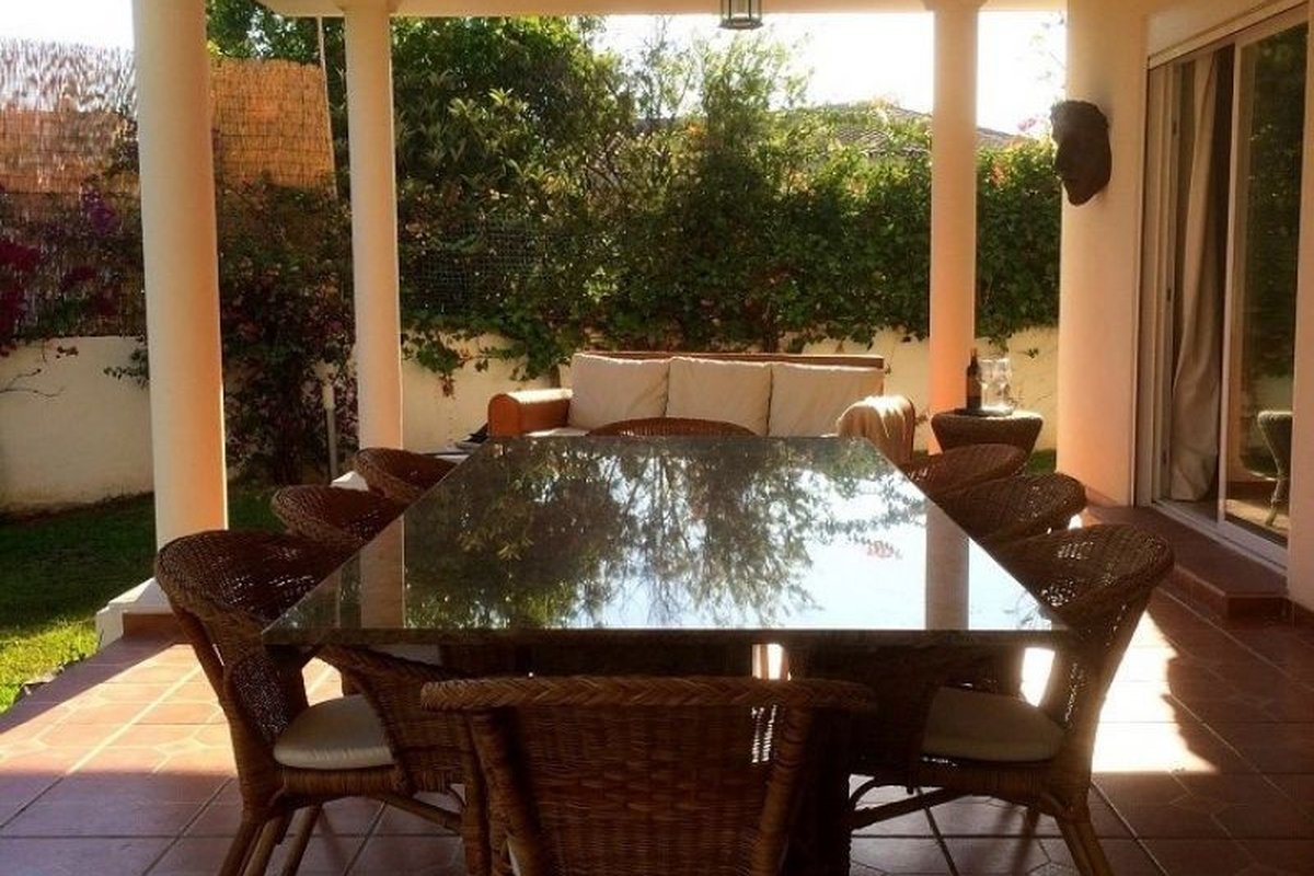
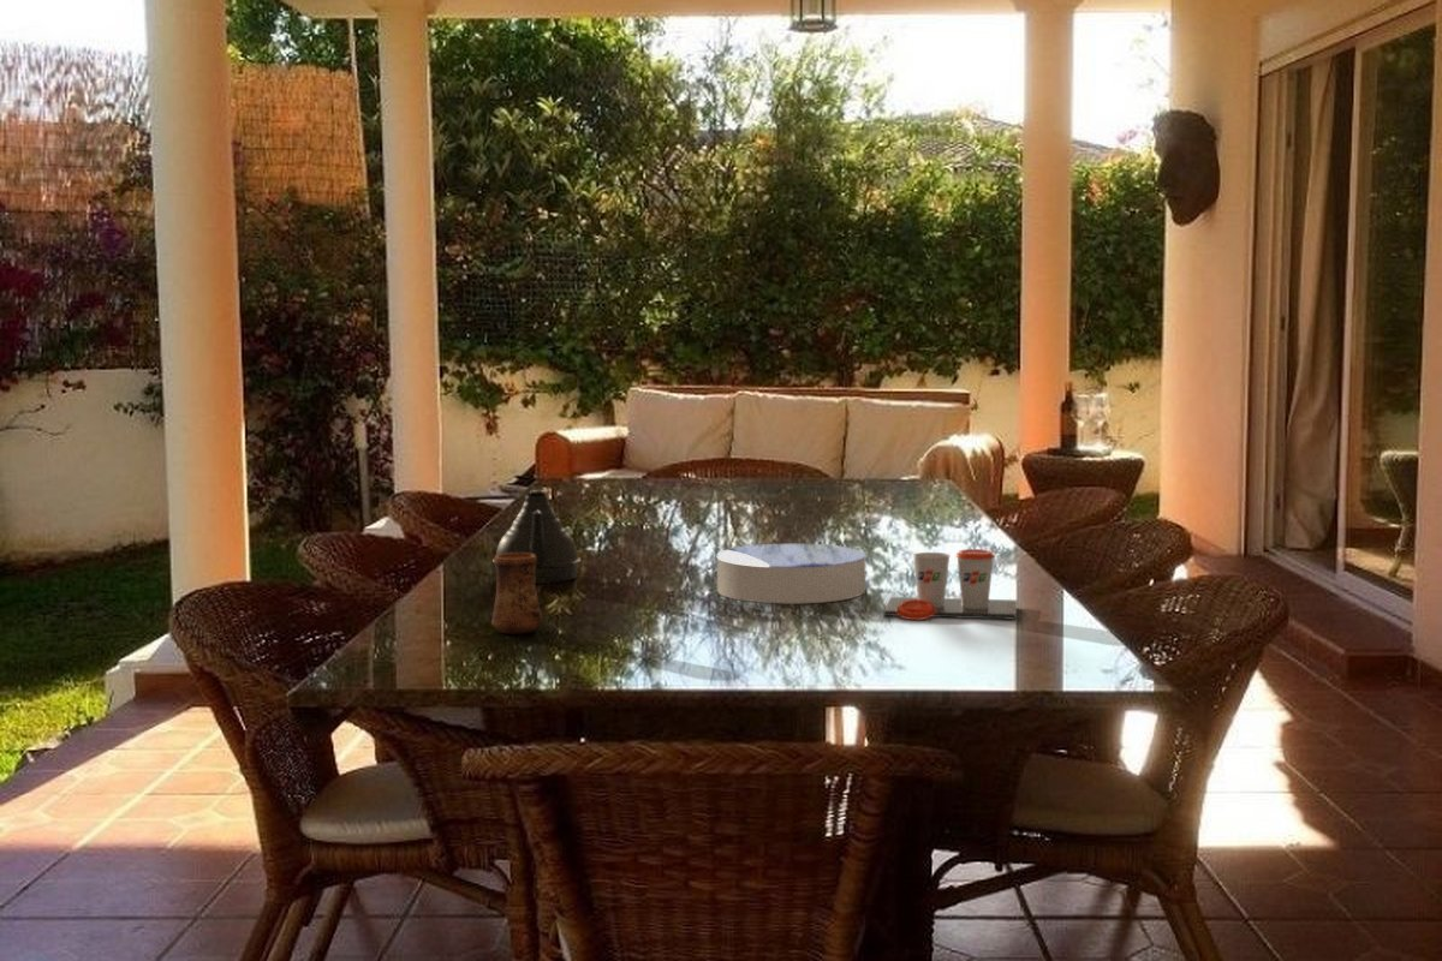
+ coaster [715,543,866,604]
+ cup [490,553,544,634]
+ cup [883,548,1019,621]
+ teapot [491,489,583,585]
